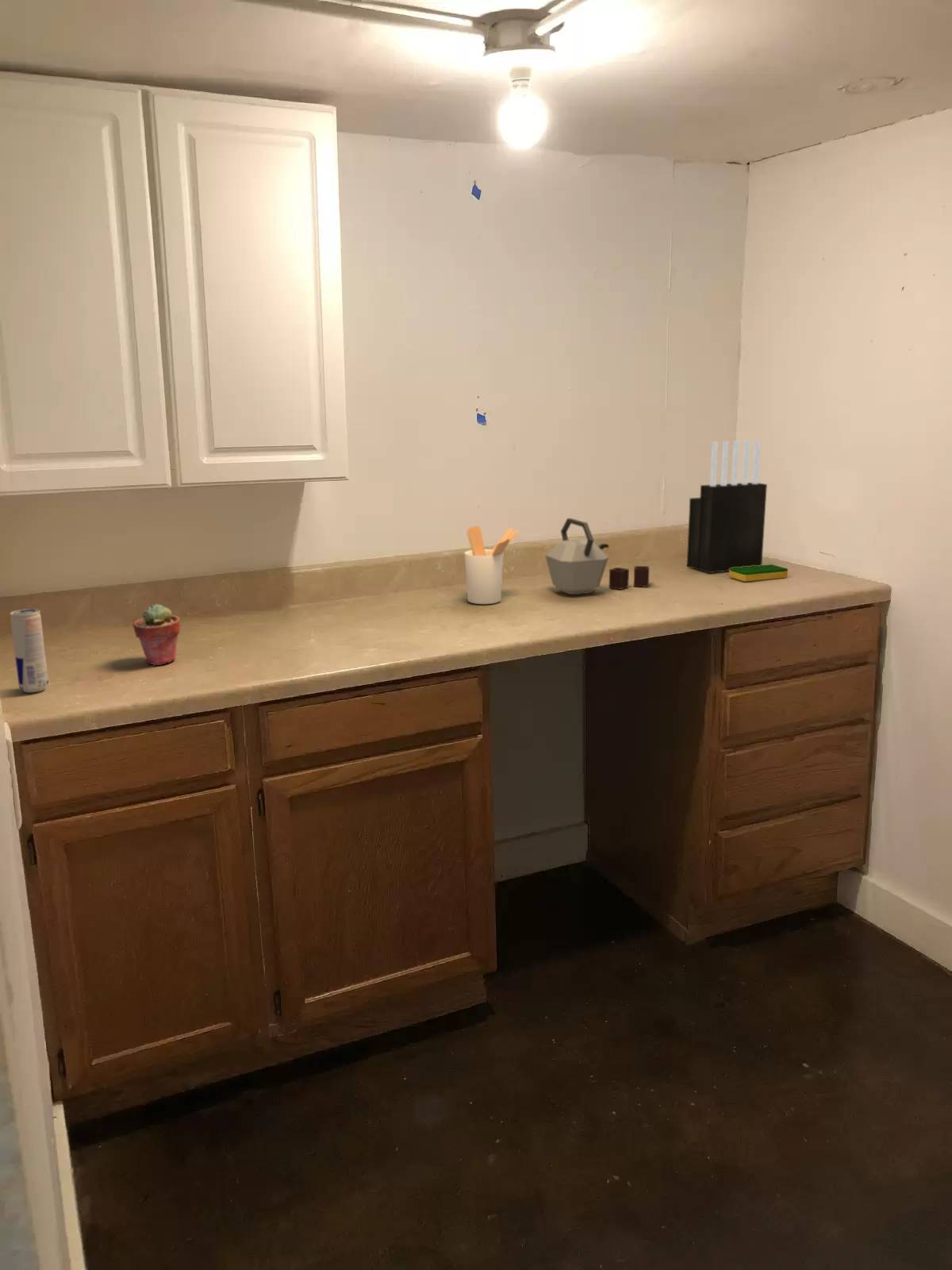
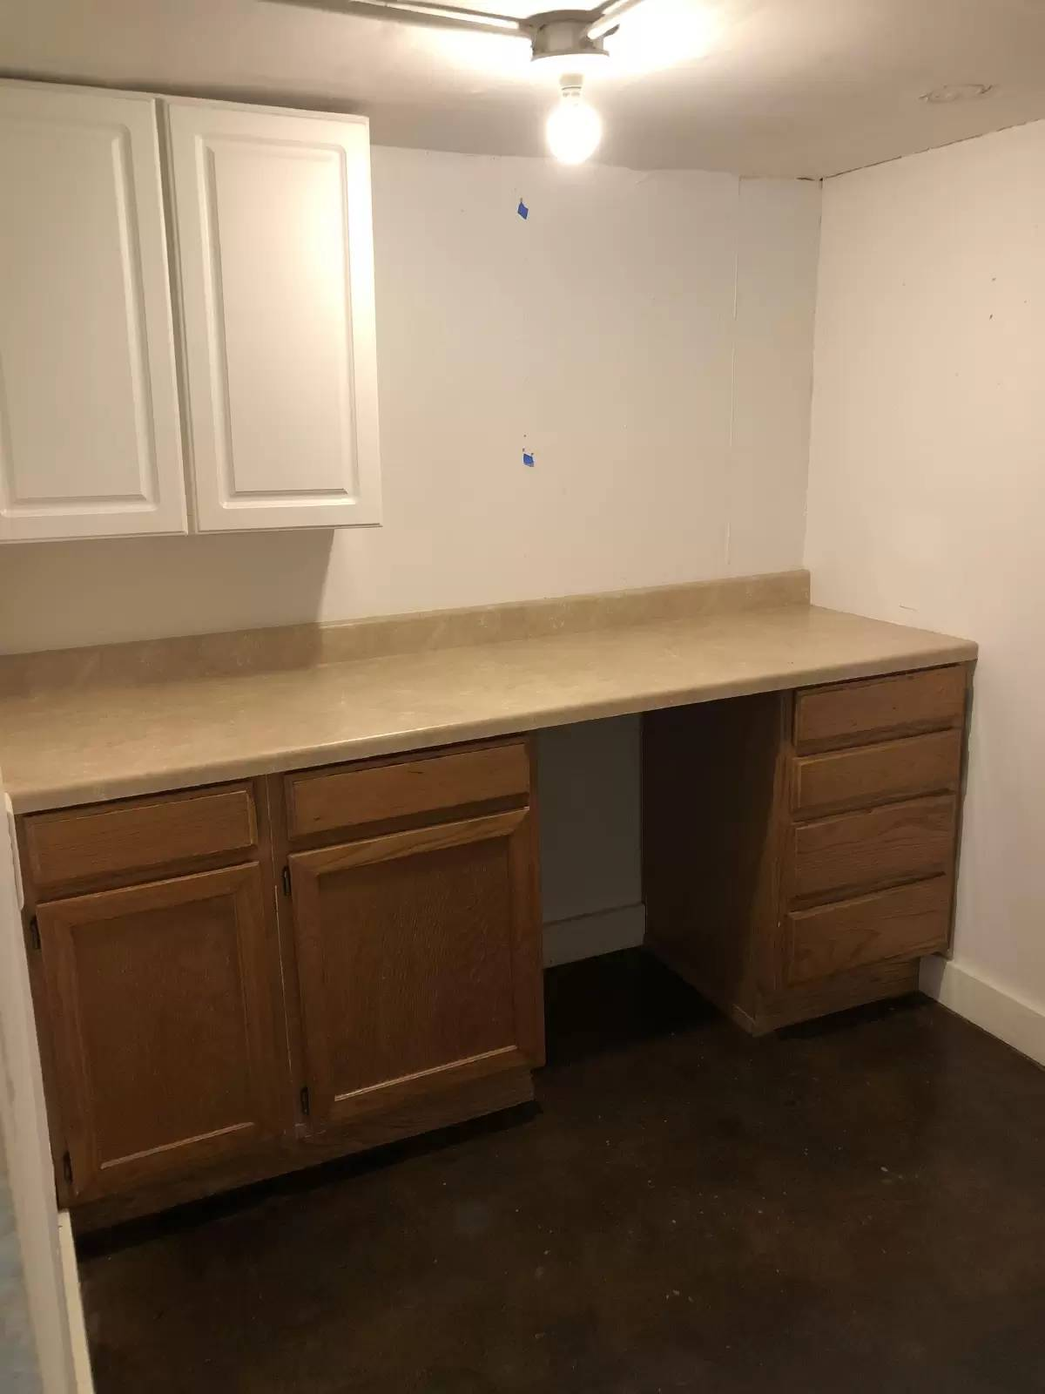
- kettle [544,518,650,595]
- dish sponge [728,564,789,583]
- utensil holder [463,525,520,605]
- knife block [686,439,768,574]
- beverage can [10,608,49,693]
- potted succulent [132,602,182,666]
